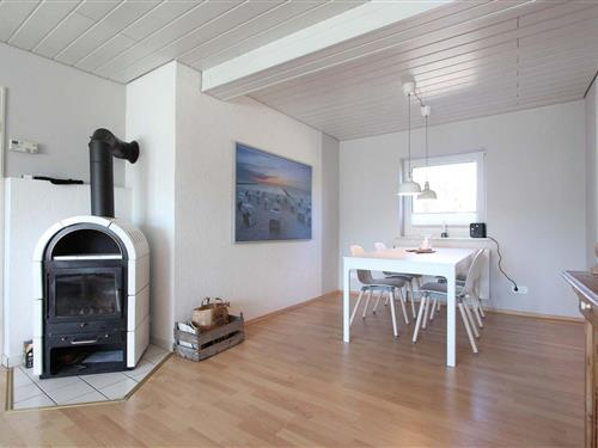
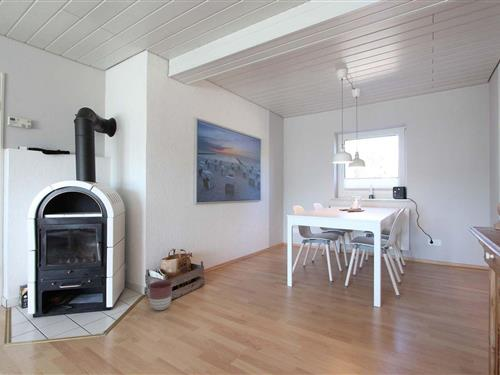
+ planter [148,280,173,311]
